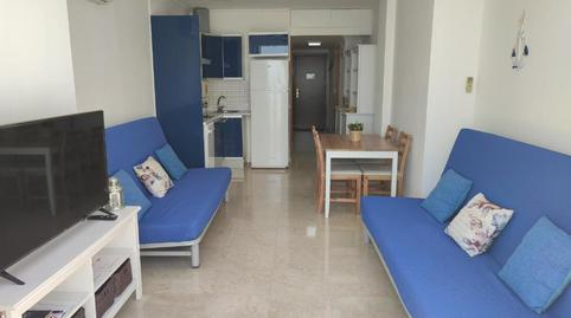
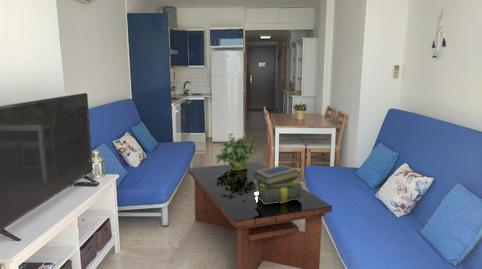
+ coffee table [188,161,333,269]
+ potted plant [215,133,257,170]
+ stack of books [254,164,303,204]
